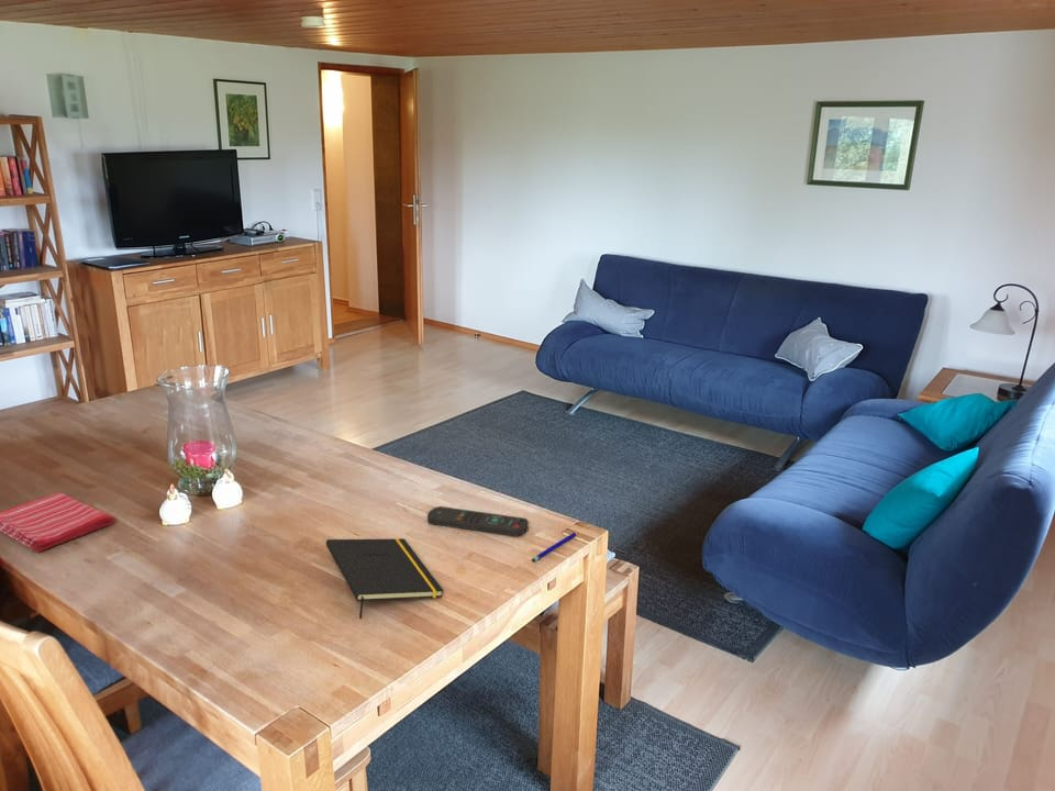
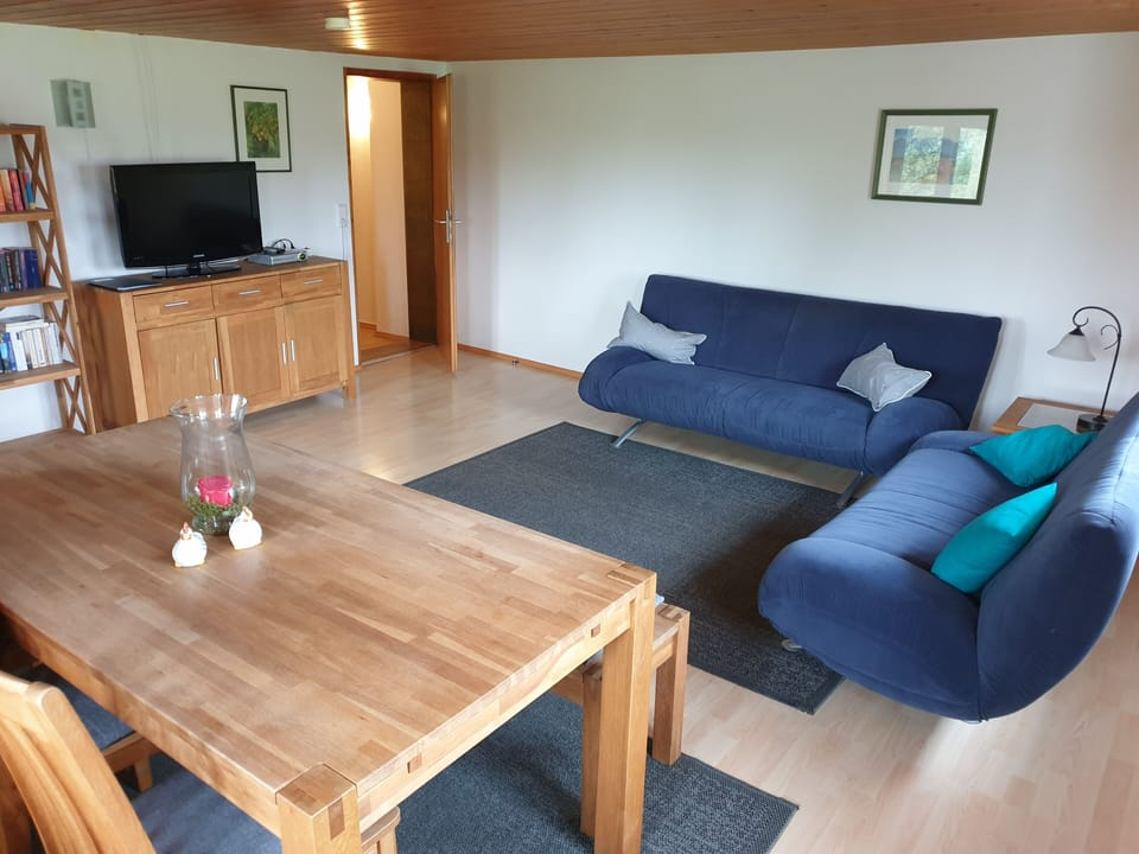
- notepad [325,537,444,620]
- pen [531,532,577,564]
- dish towel [0,491,115,553]
- remote control [426,505,530,538]
